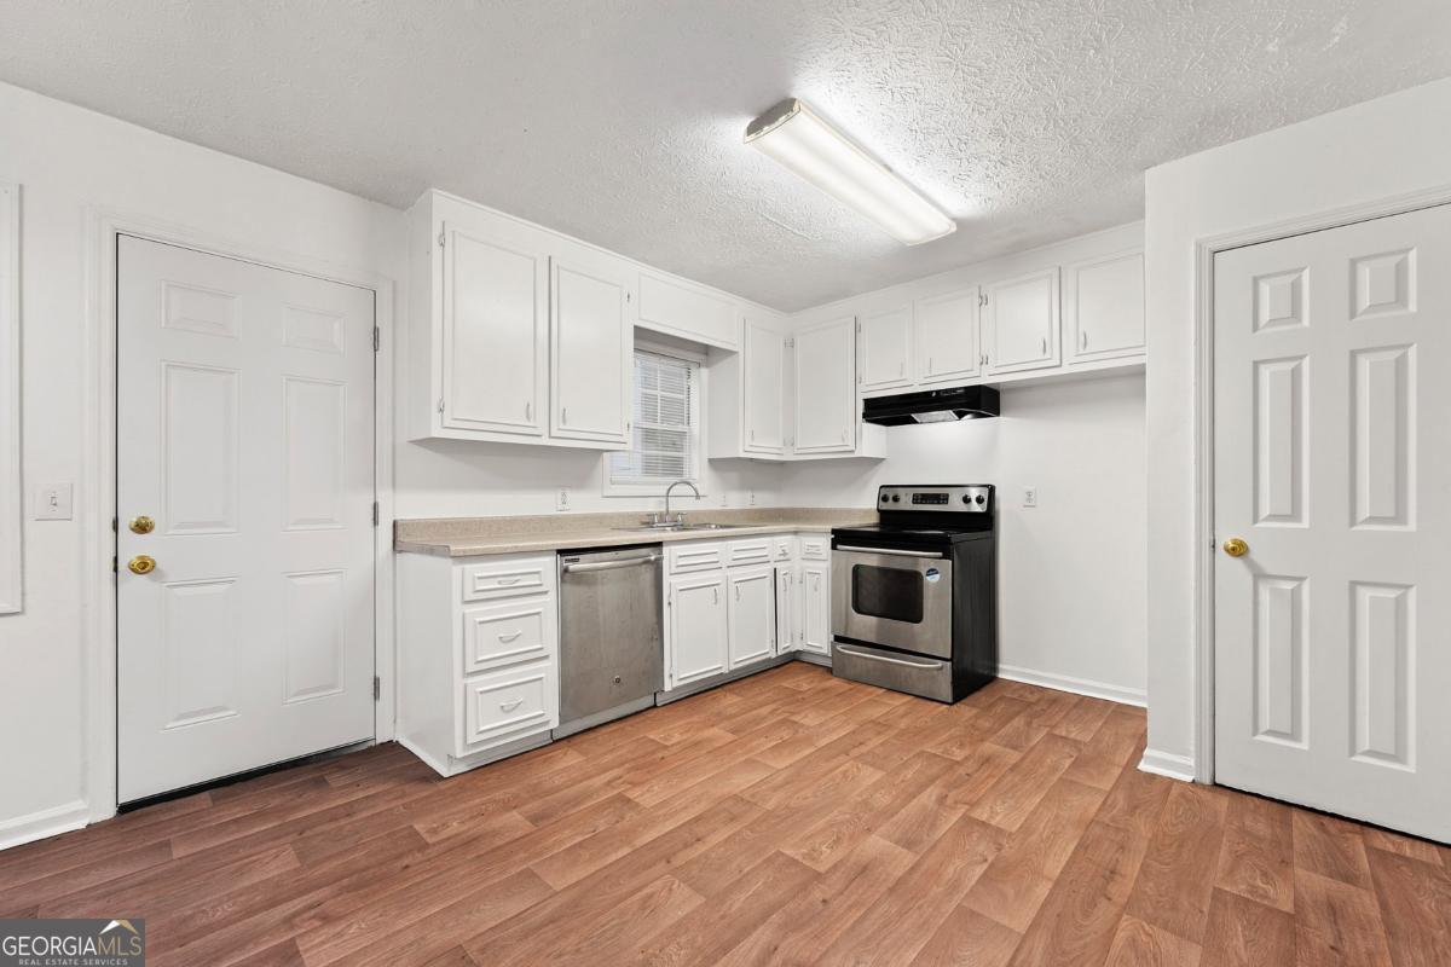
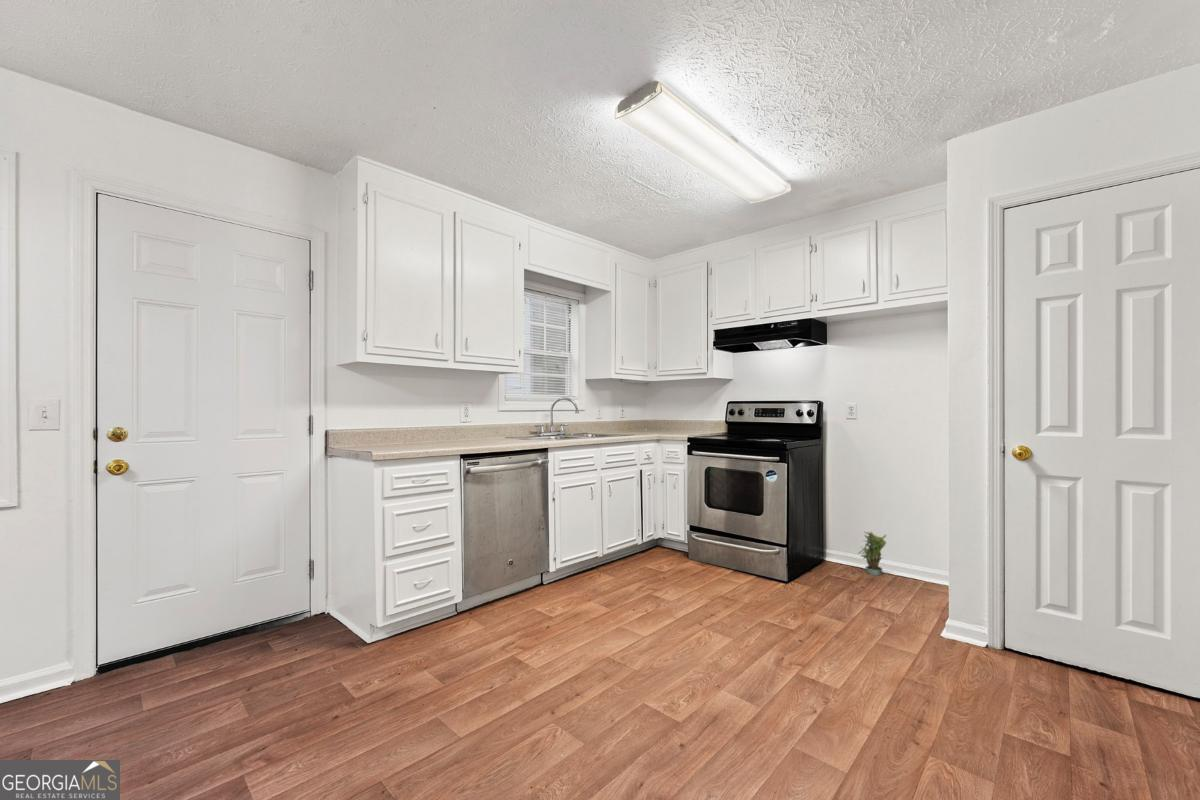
+ potted plant [857,531,887,576]
